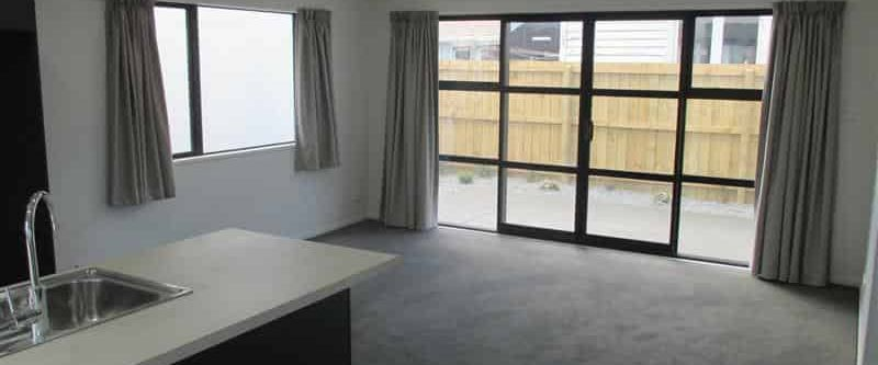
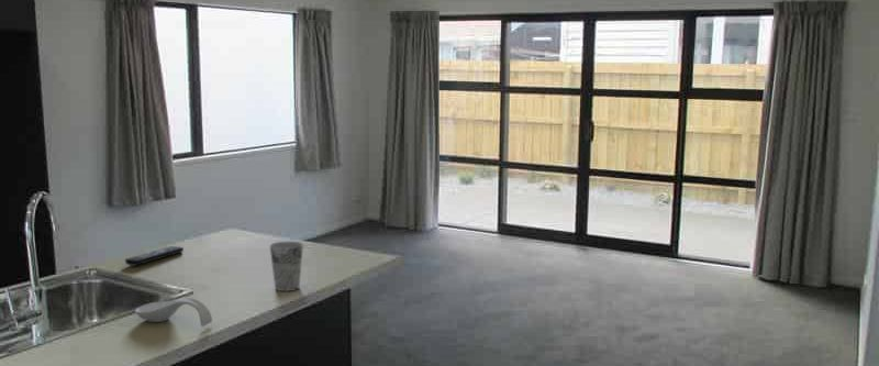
+ remote control [124,245,185,267]
+ cup [269,241,304,292]
+ spoon rest [134,297,213,328]
